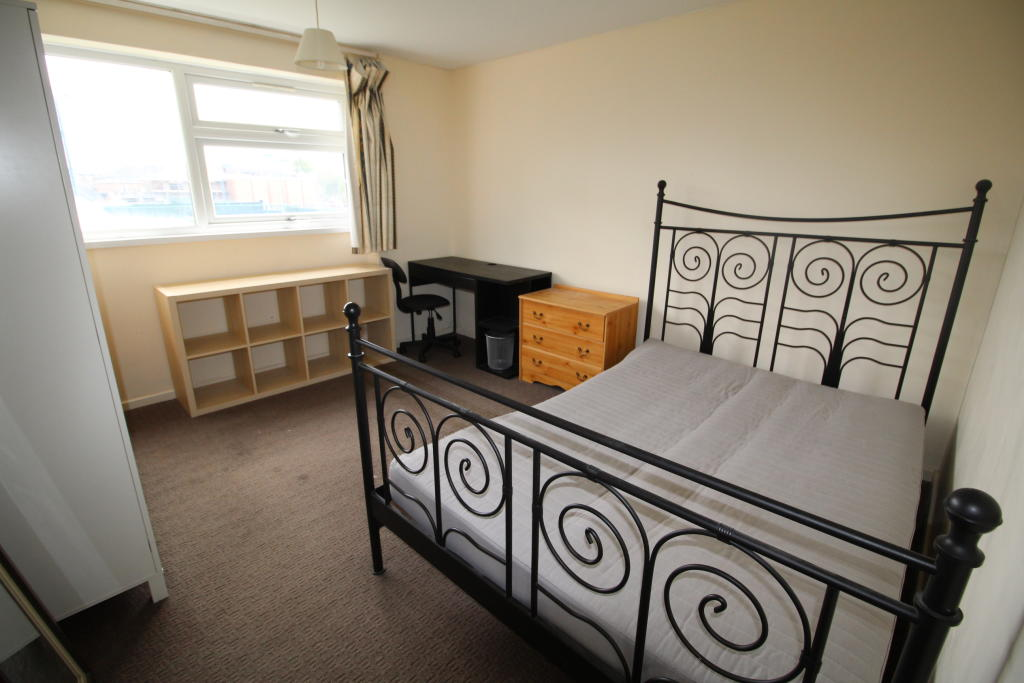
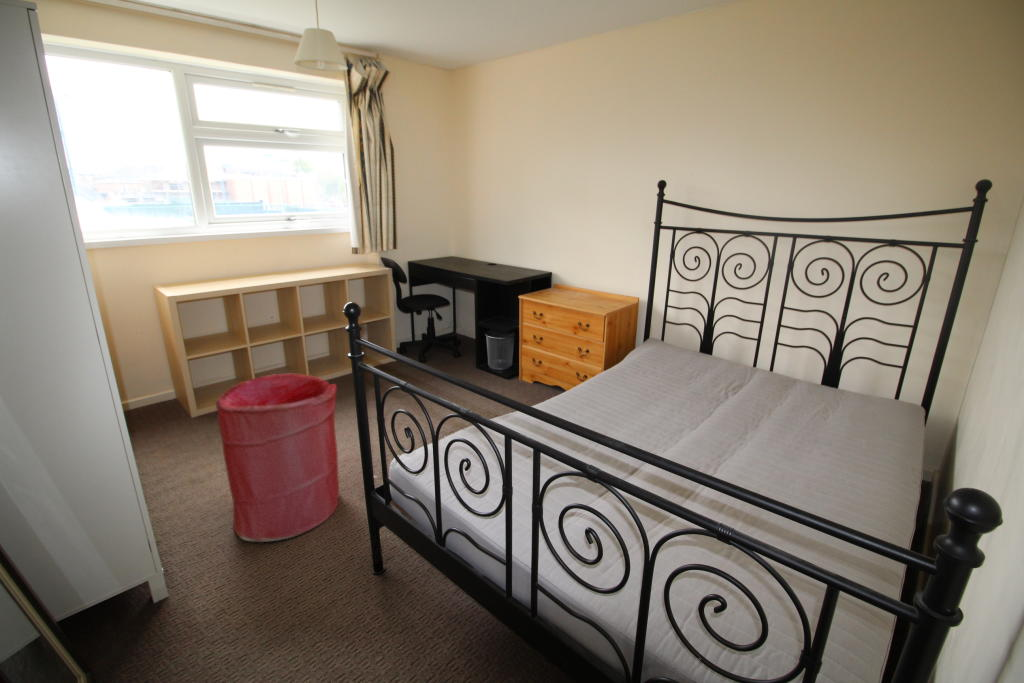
+ laundry hamper [215,373,340,543]
